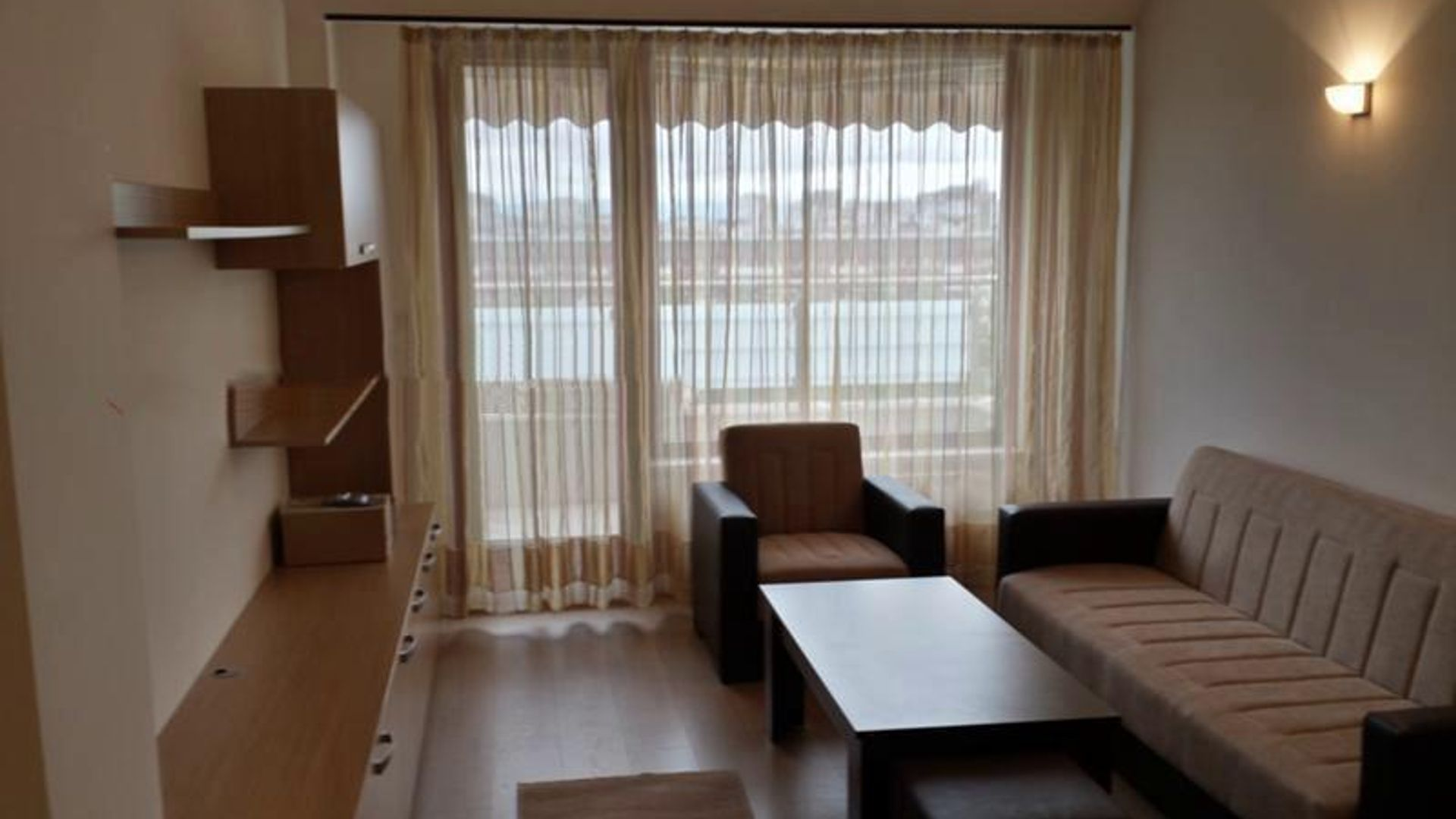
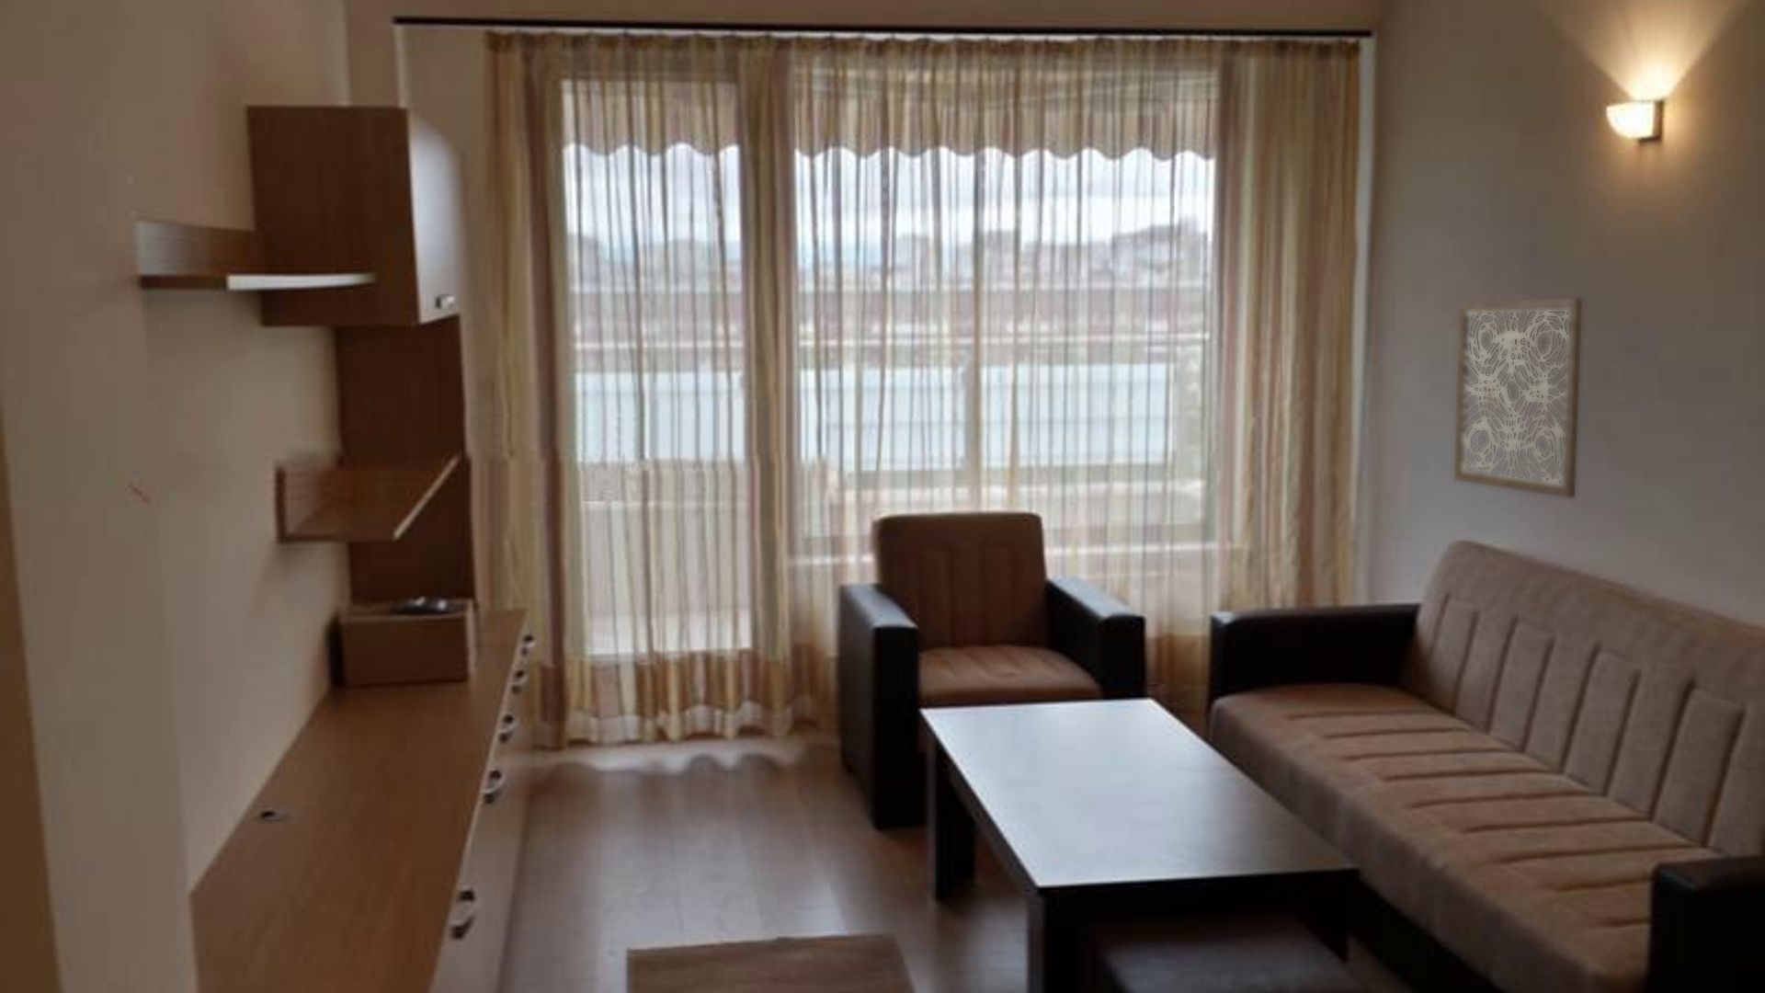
+ wall art [1453,295,1583,500]
